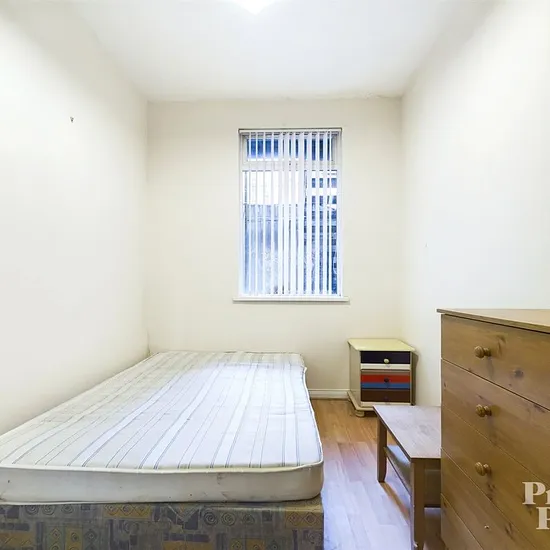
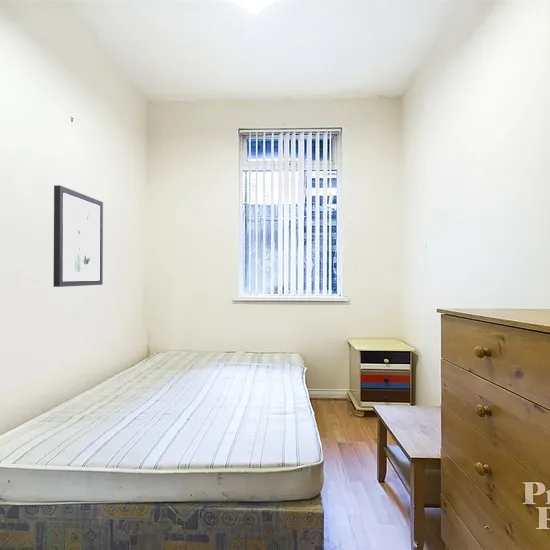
+ wall art [52,184,104,288]
